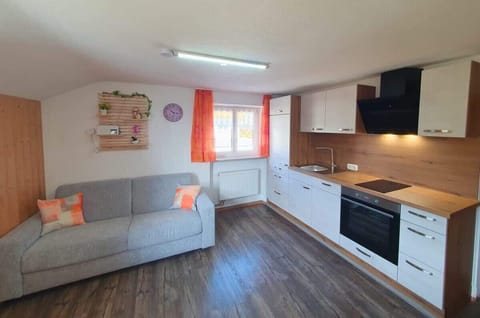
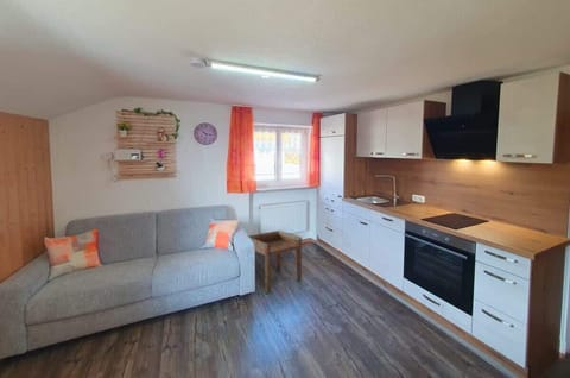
+ side table [247,229,303,294]
